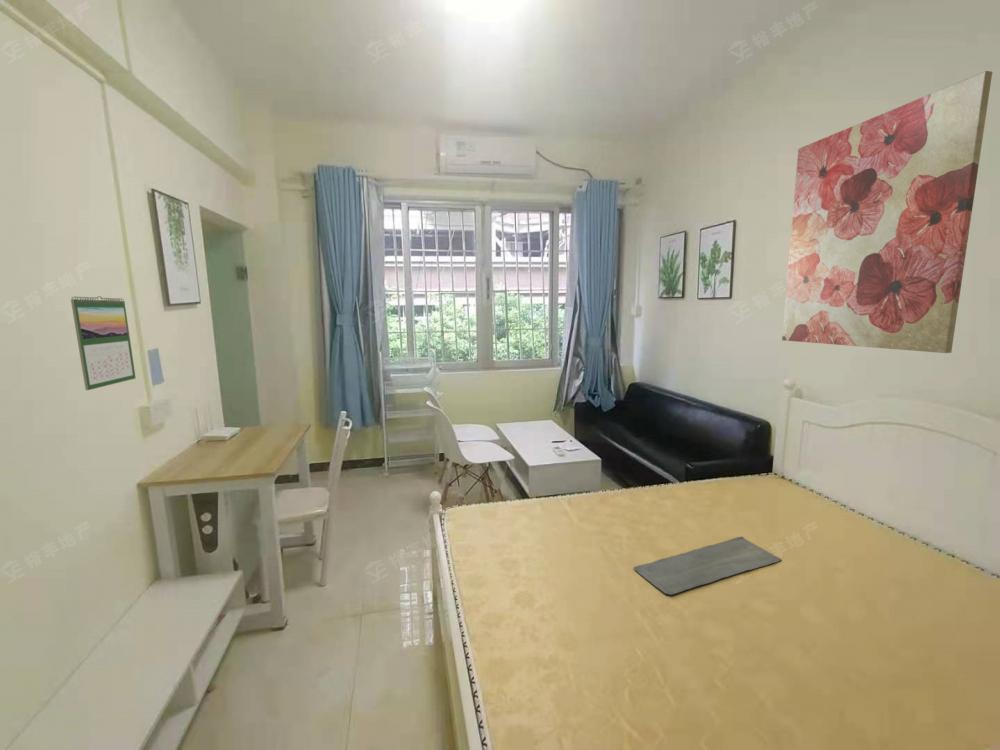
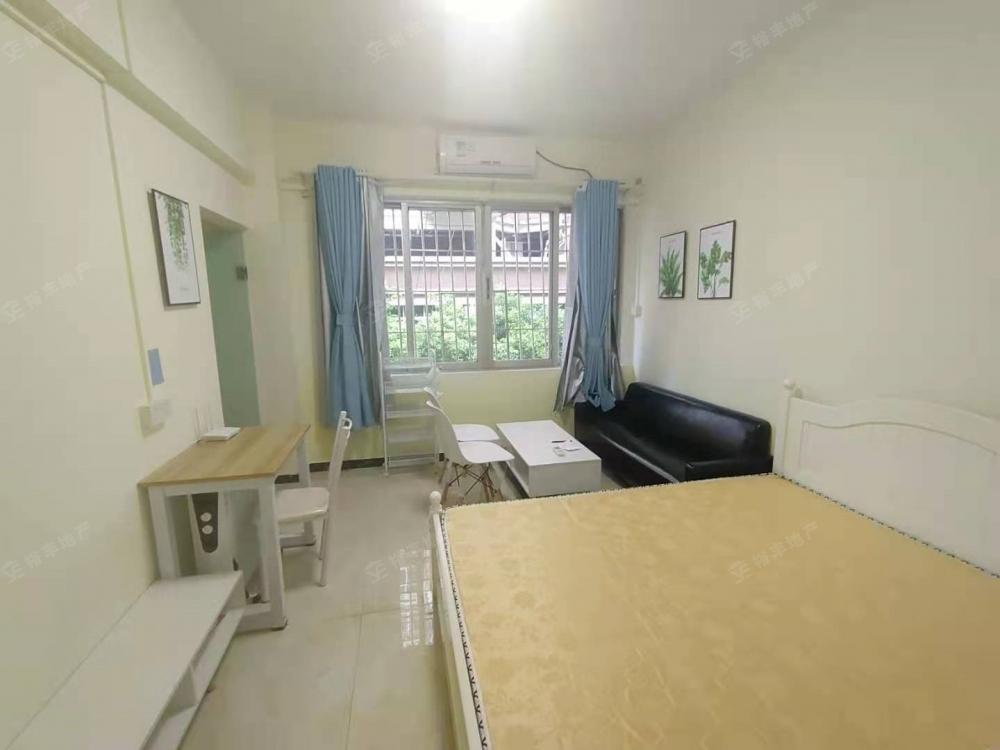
- calendar [70,295,137,391]
- bath mat [632,536,782,596]
- wall art [781,70,993,354]
